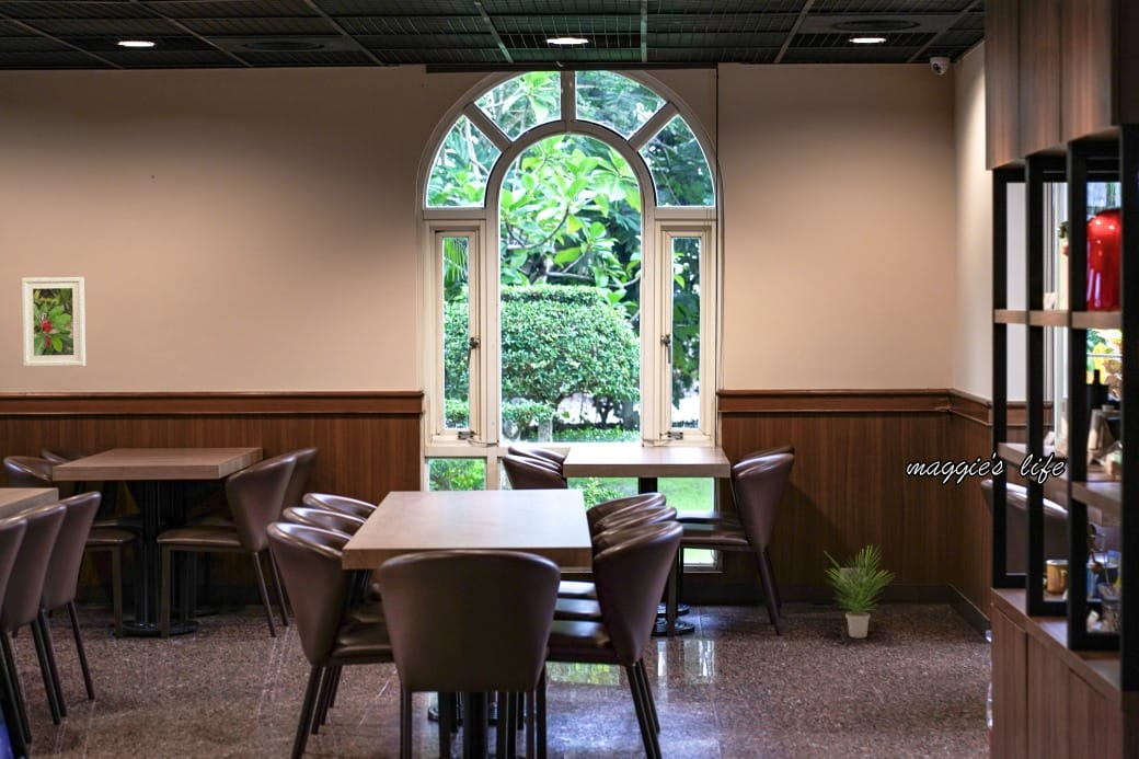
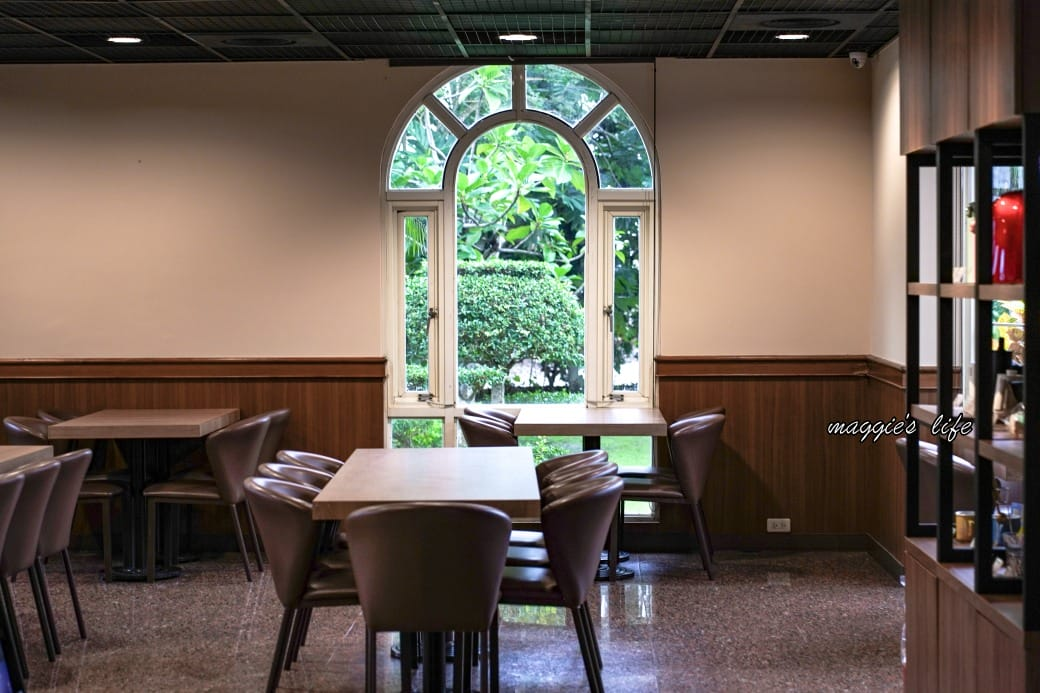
- potted plant [822,543,896,640]
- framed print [21,276,87,367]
